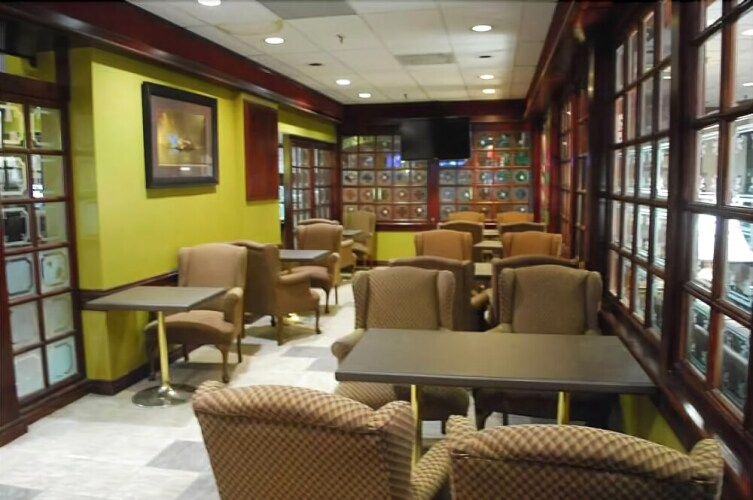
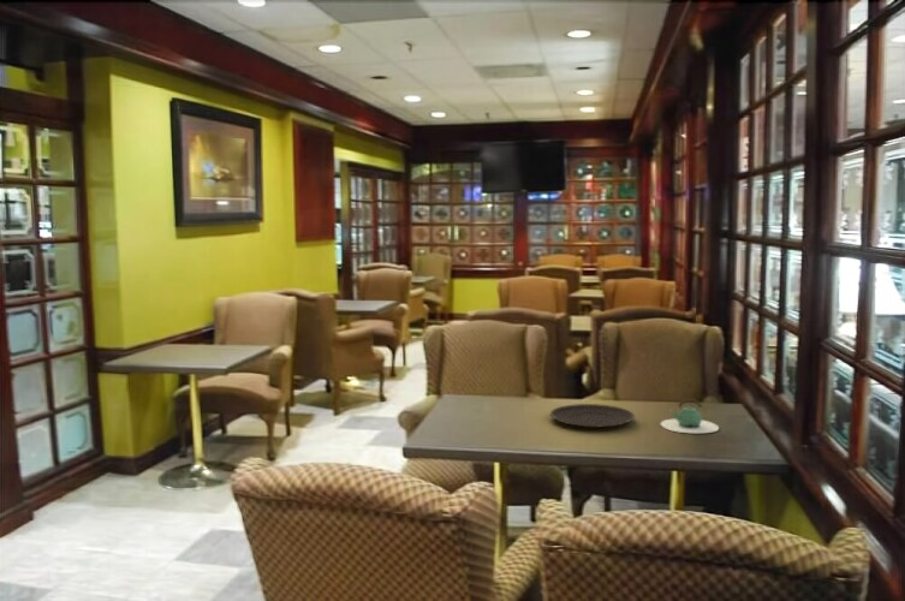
+ plate [549,403,636,429]
+ teapot [659,398,720,434]
